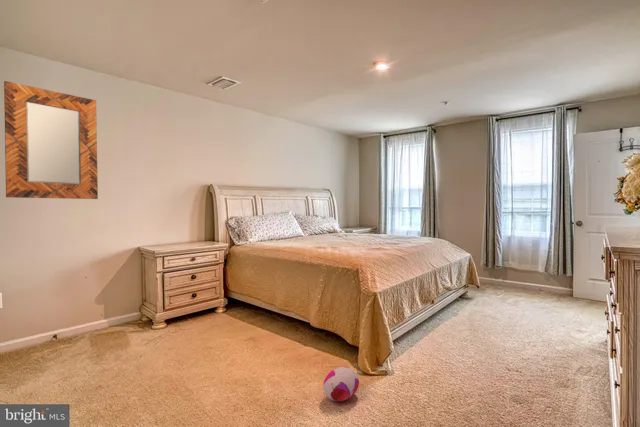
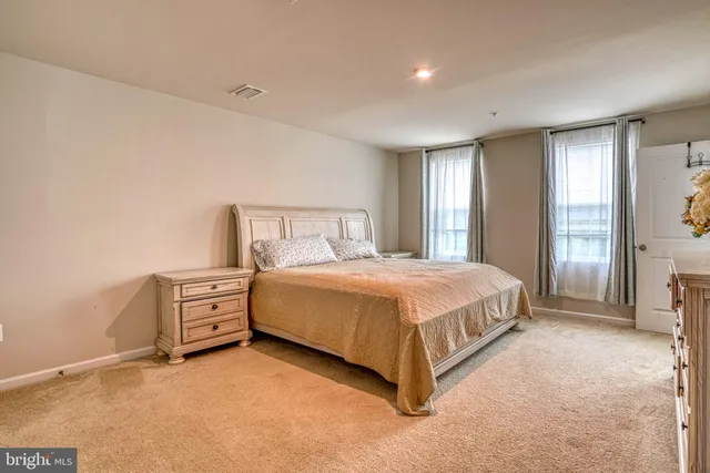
- home mirror [3,80,99,200]
- plush toy [322,366,360,402]
